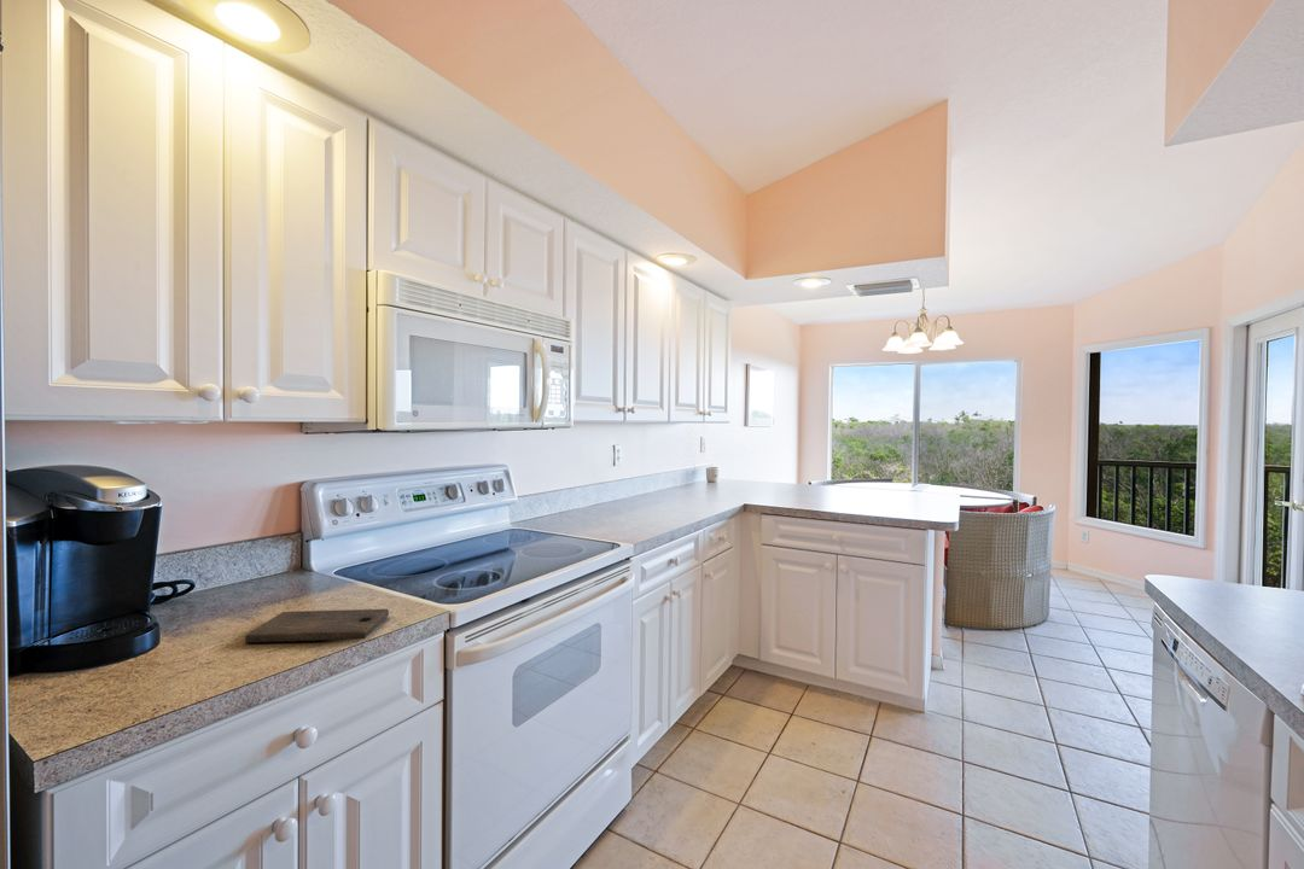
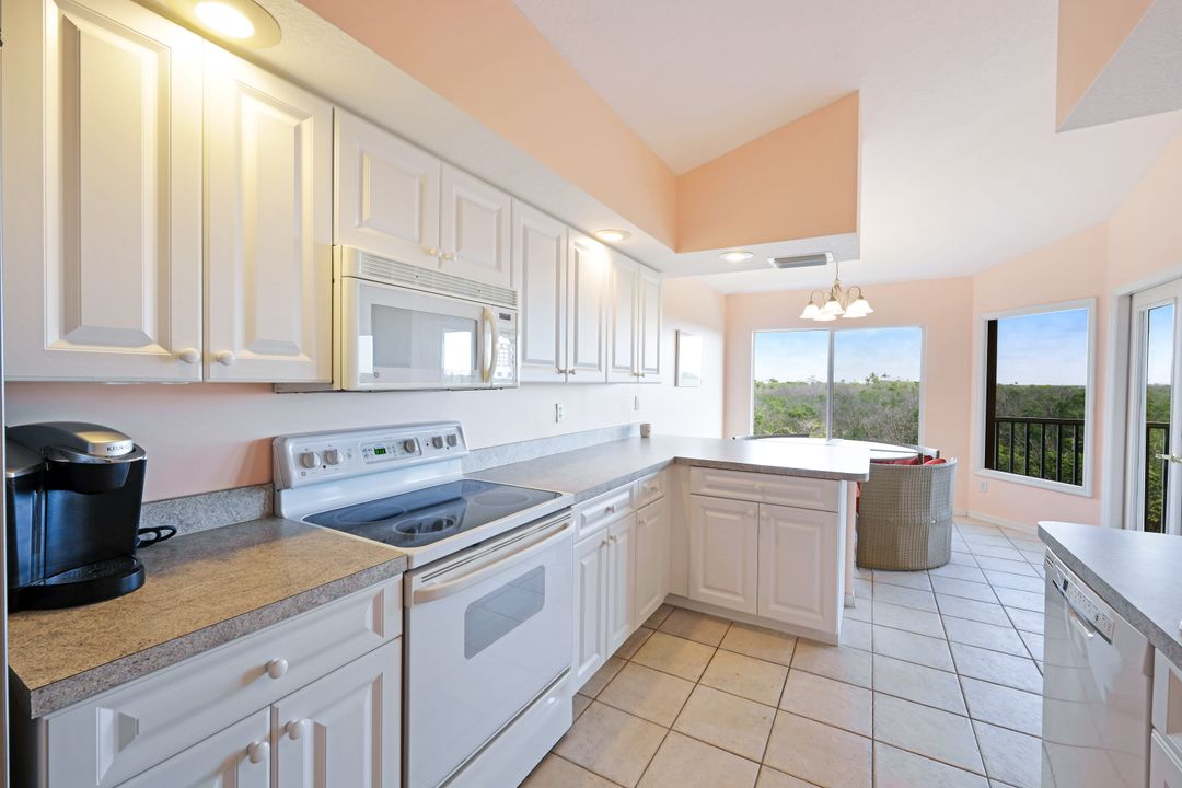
- cutting board [244,608,390,643]
